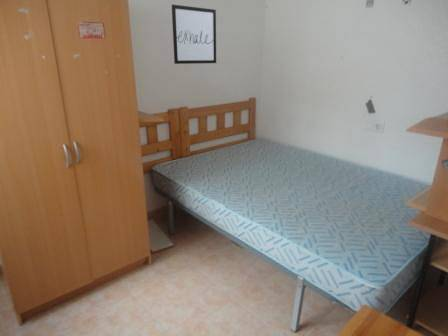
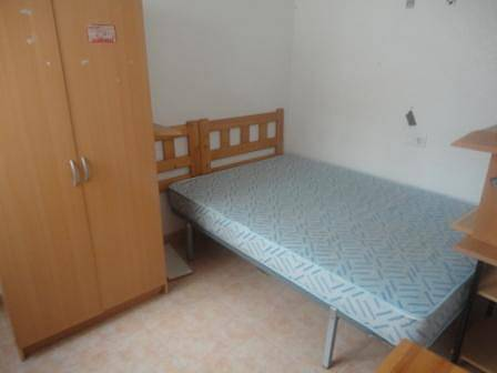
- wall art [171,4,217,65]
